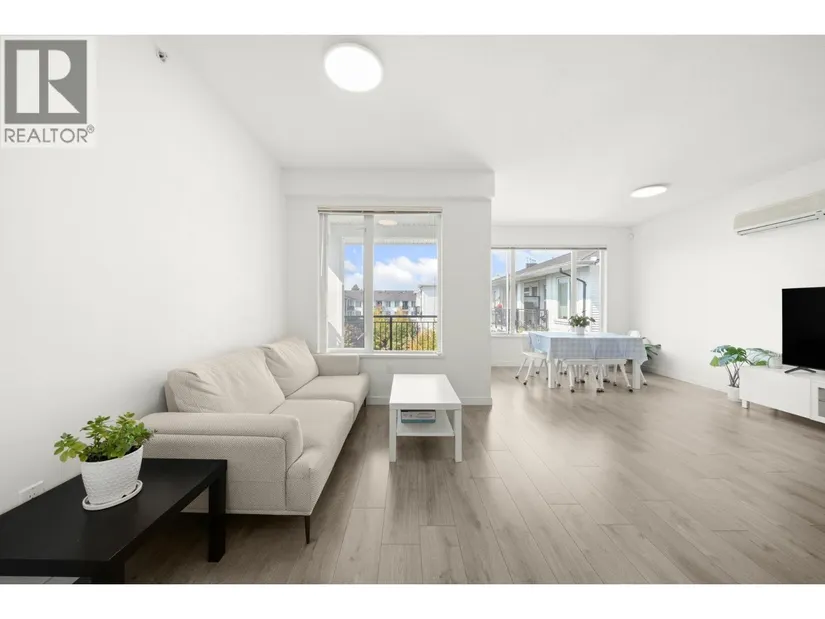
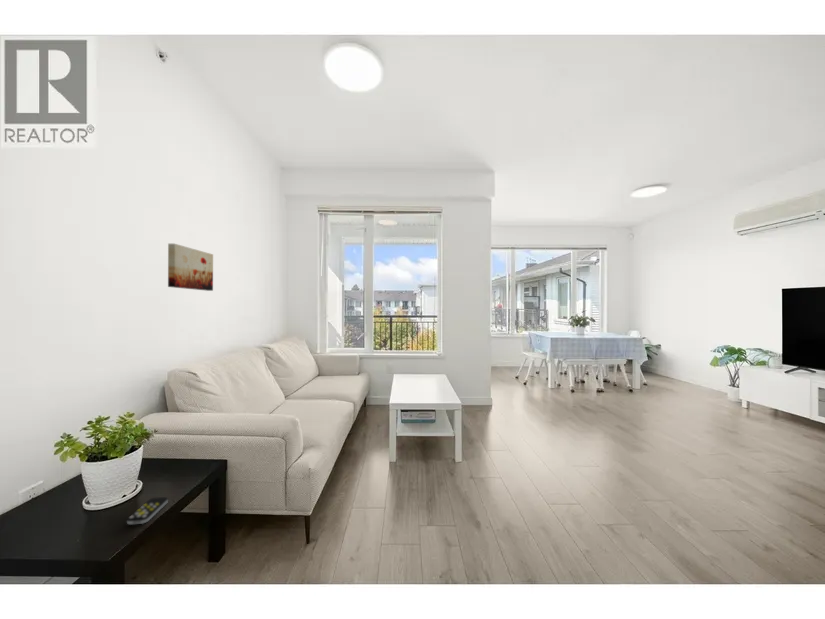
+ remote control [126,496,169,525]
+ wall art [167,243,214,292]
